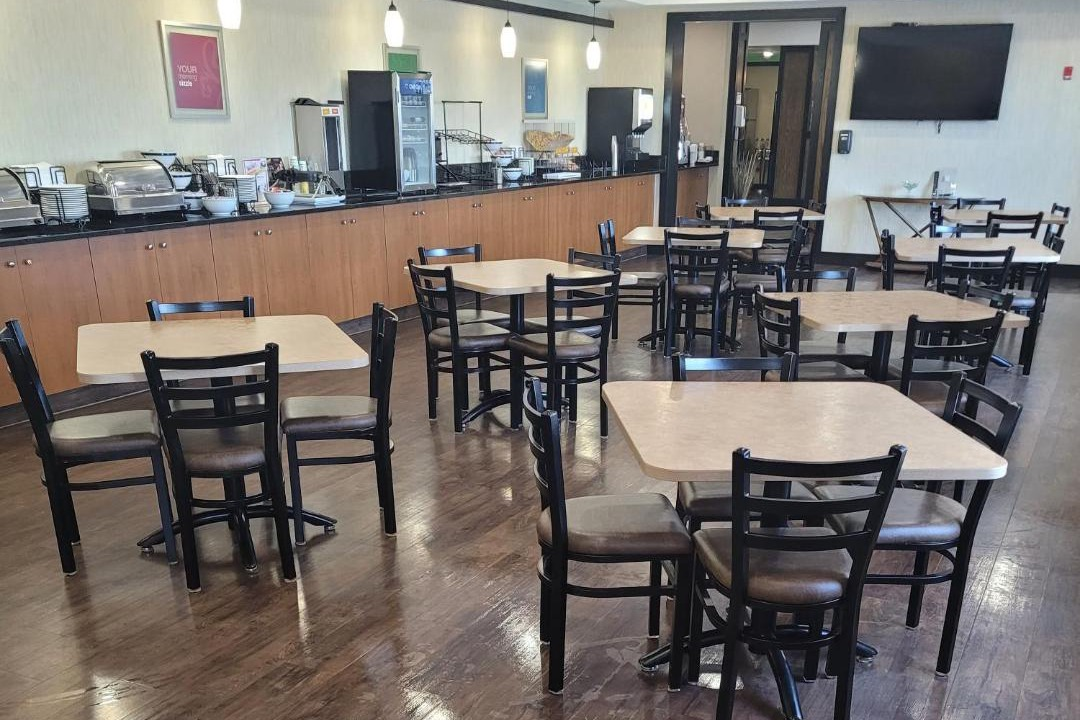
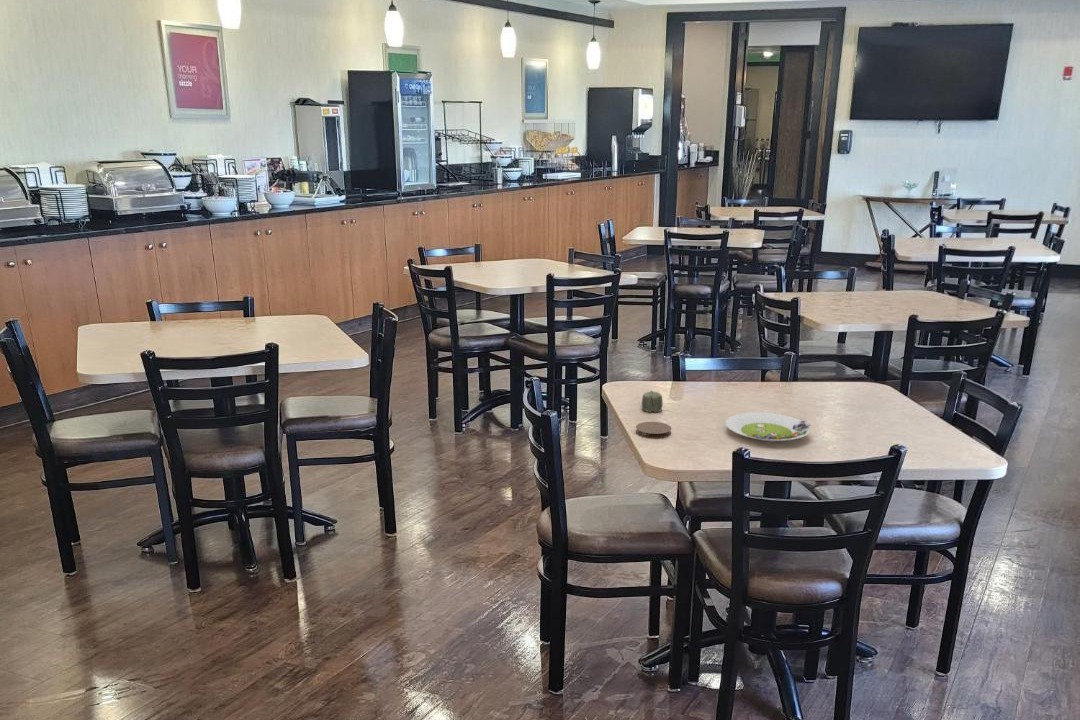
+ salad plate [725,411,811,443]
+ cup [641,390,664,413]
+ coaster [635,421,672,439]
